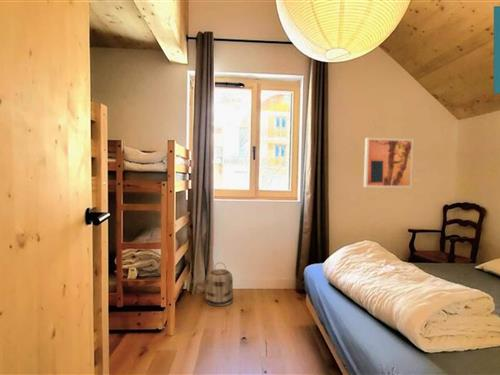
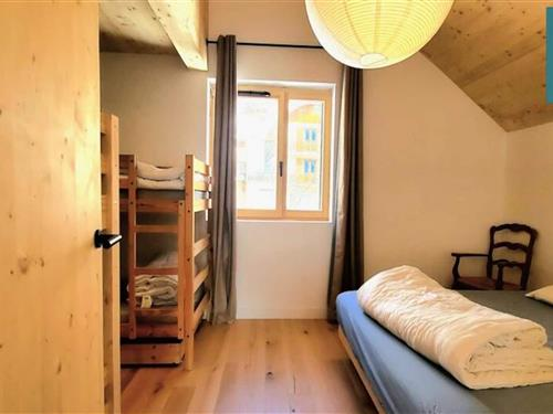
- wall art [363,137,415,189]
- basket [204,261,234,307]
